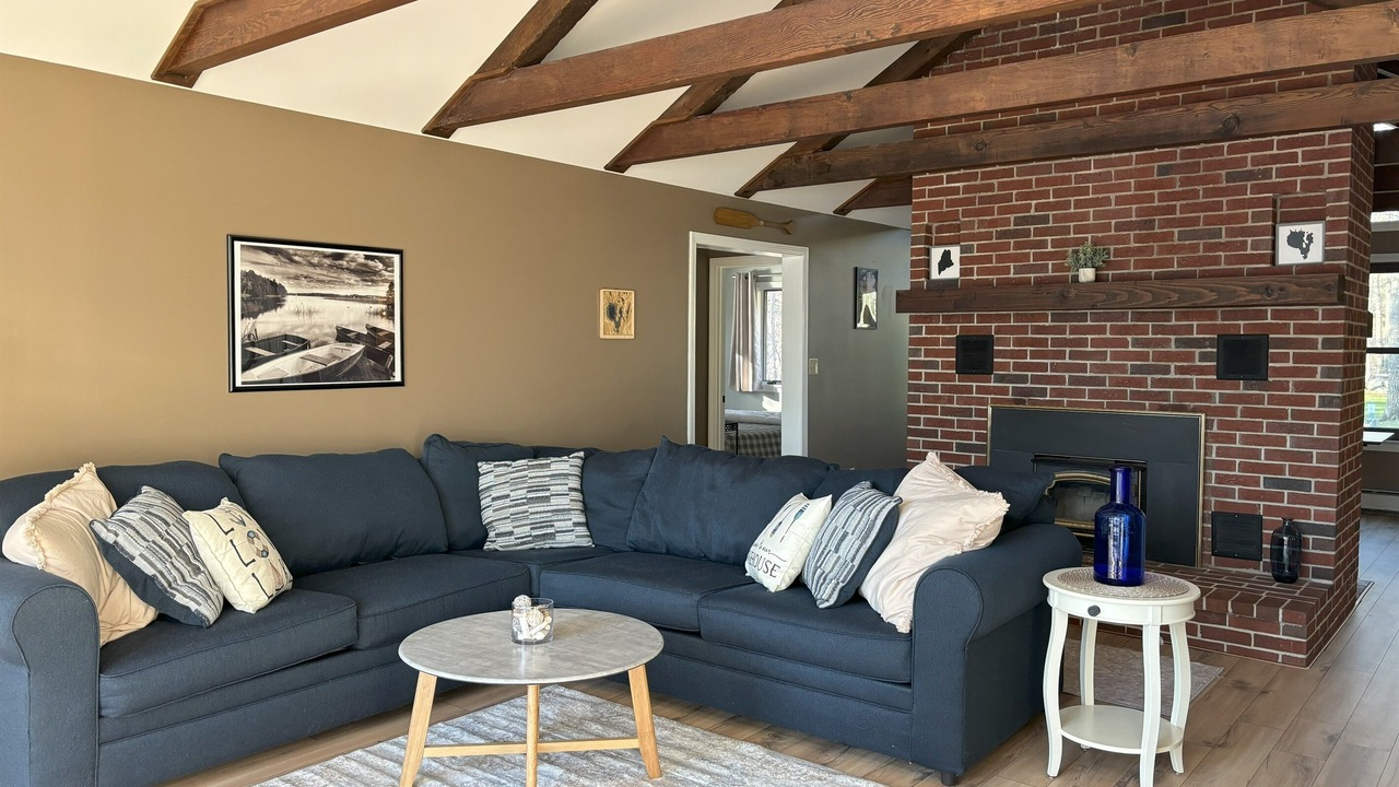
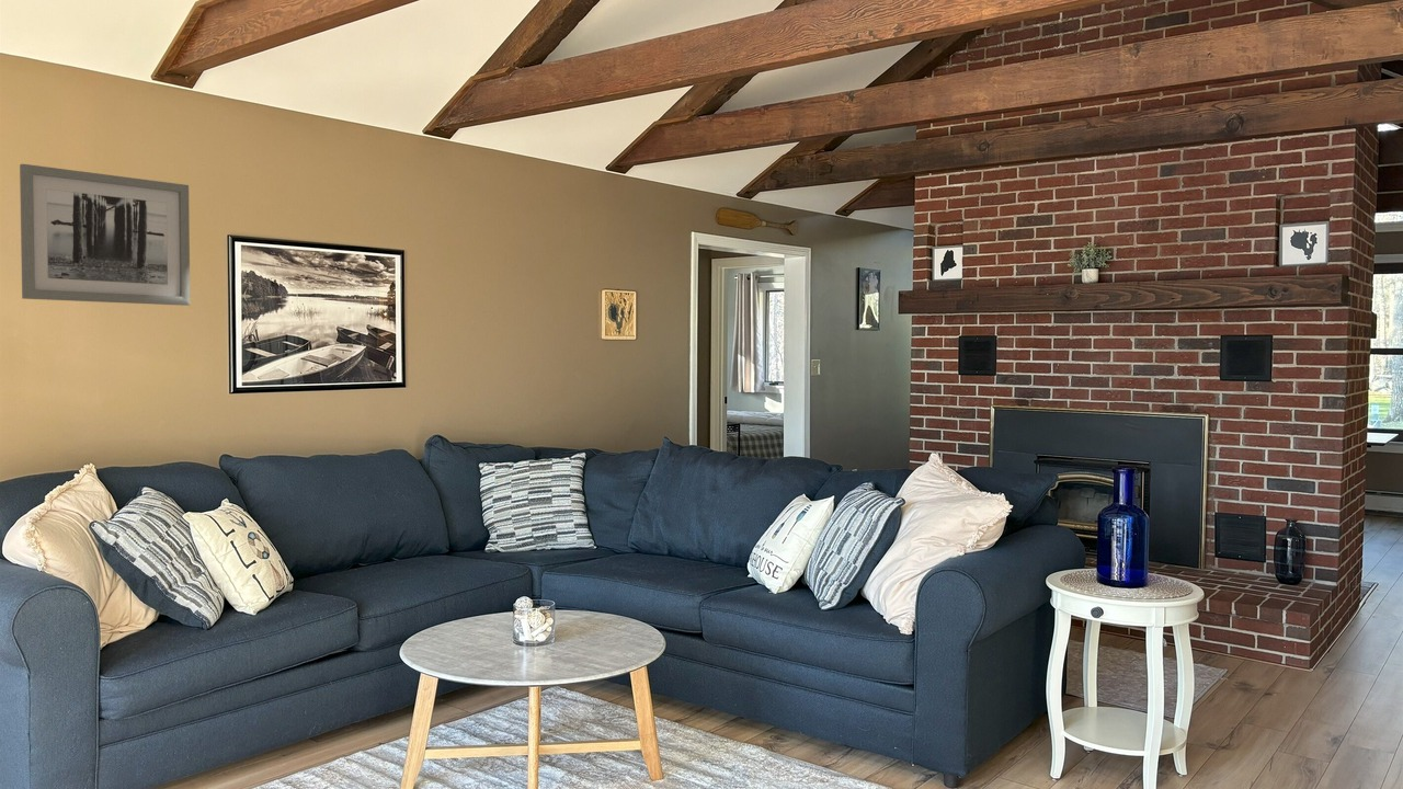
+ wall art [19,163,191,307]
